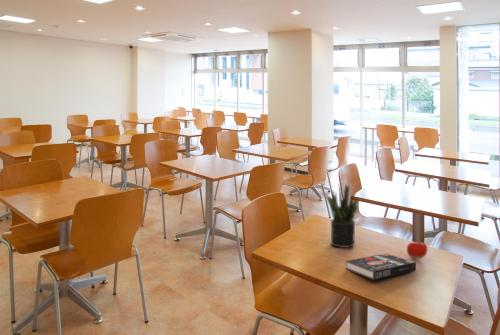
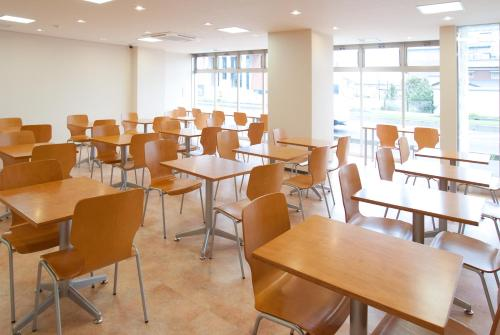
- fruit [406,239,428,260]
- book [345,252,417,281]
- potted plant [324,183,359,249]
